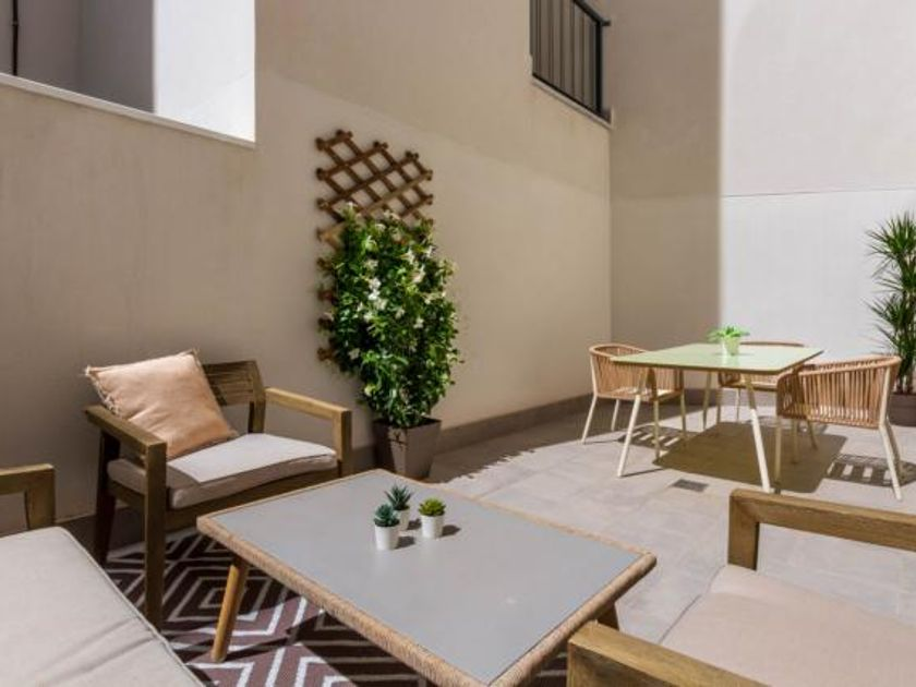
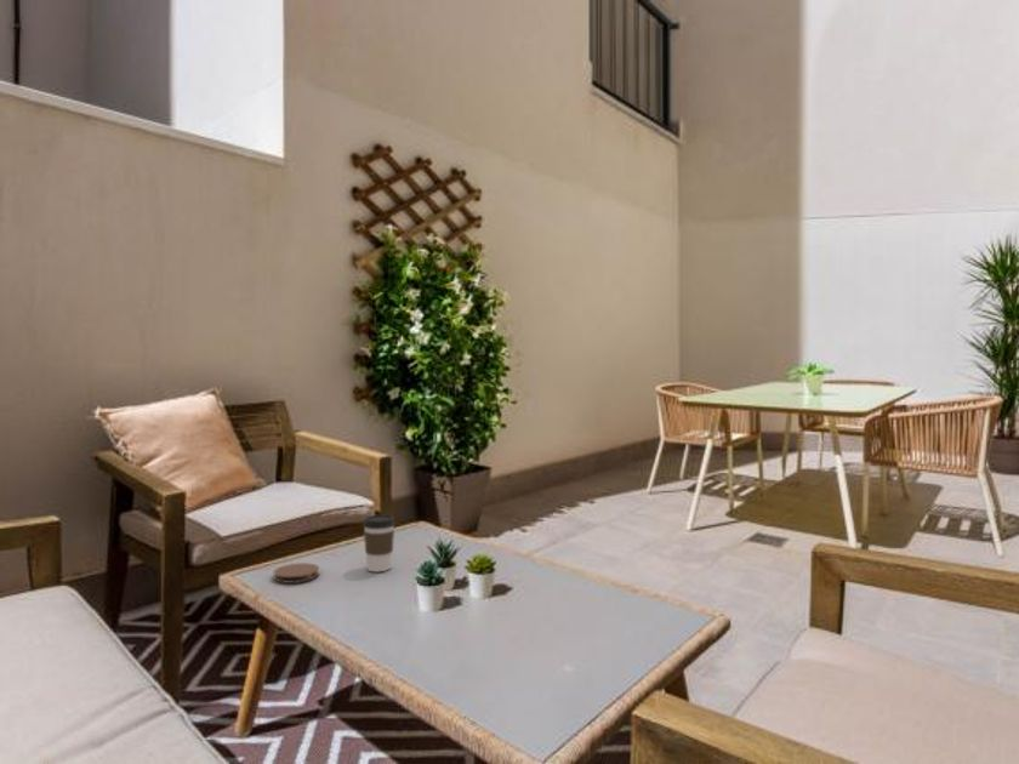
+ coffee cup [362,514,397,572]
+ coaster [273,561,320,585]
